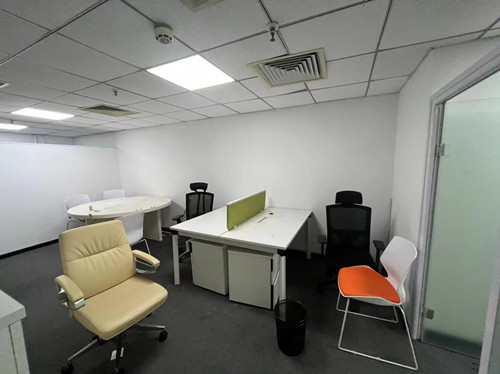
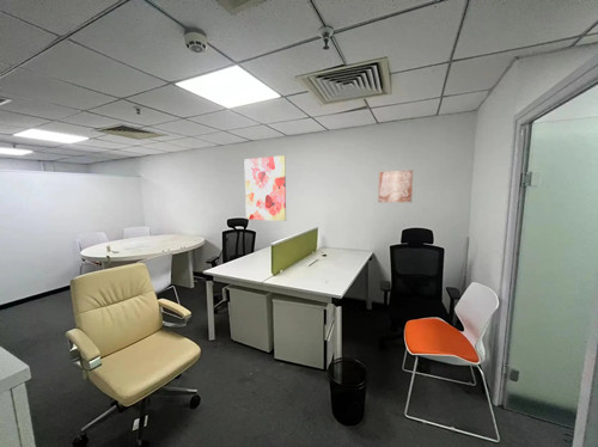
+ wall art [377,169,414,203]
+ wall art [244,154,287,222]
